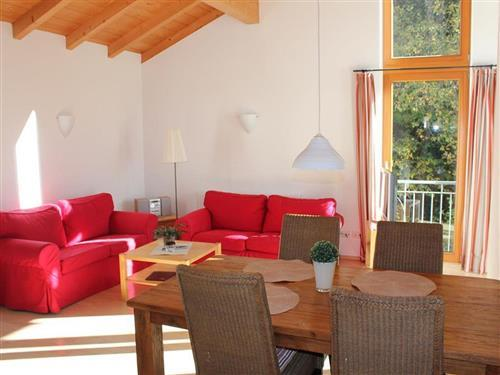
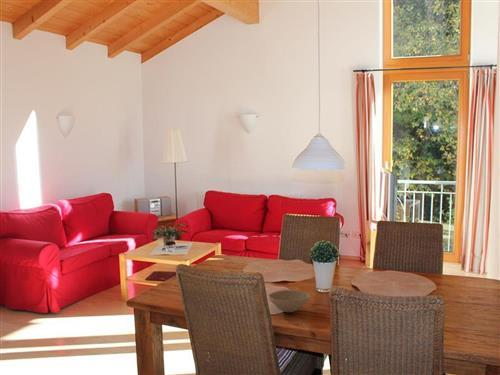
+ bowl [267,289,311,313]
